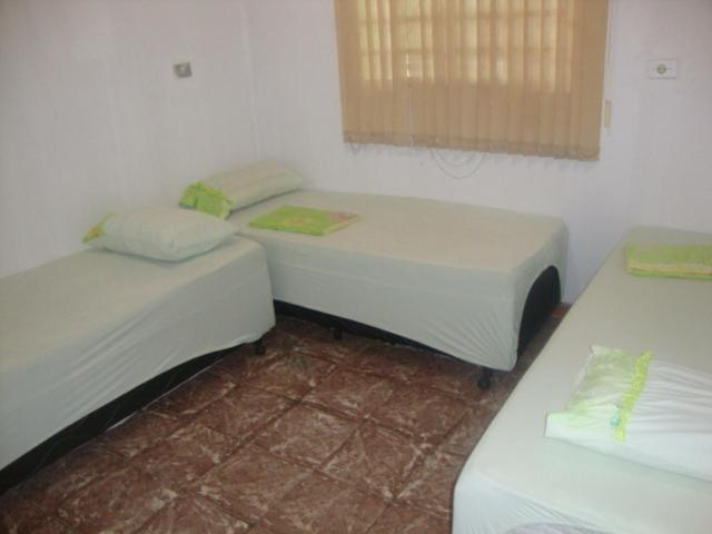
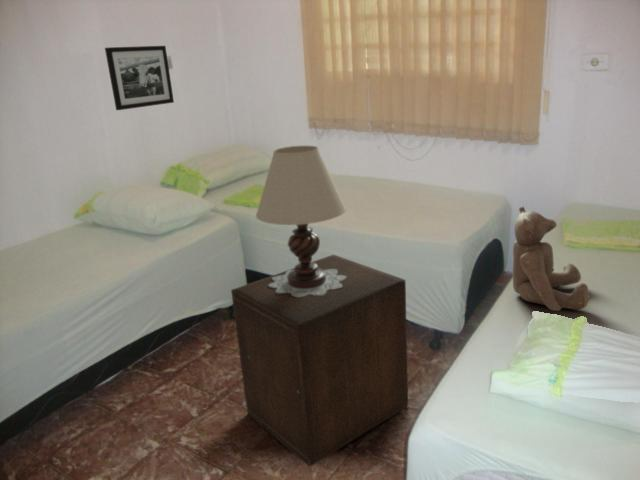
+ nightstand [230,254,409,467]
+ teddy bear [512,205,591,312]
+ picture frame [104,45,175,111]
+ table lamp [255,145,347,297]
